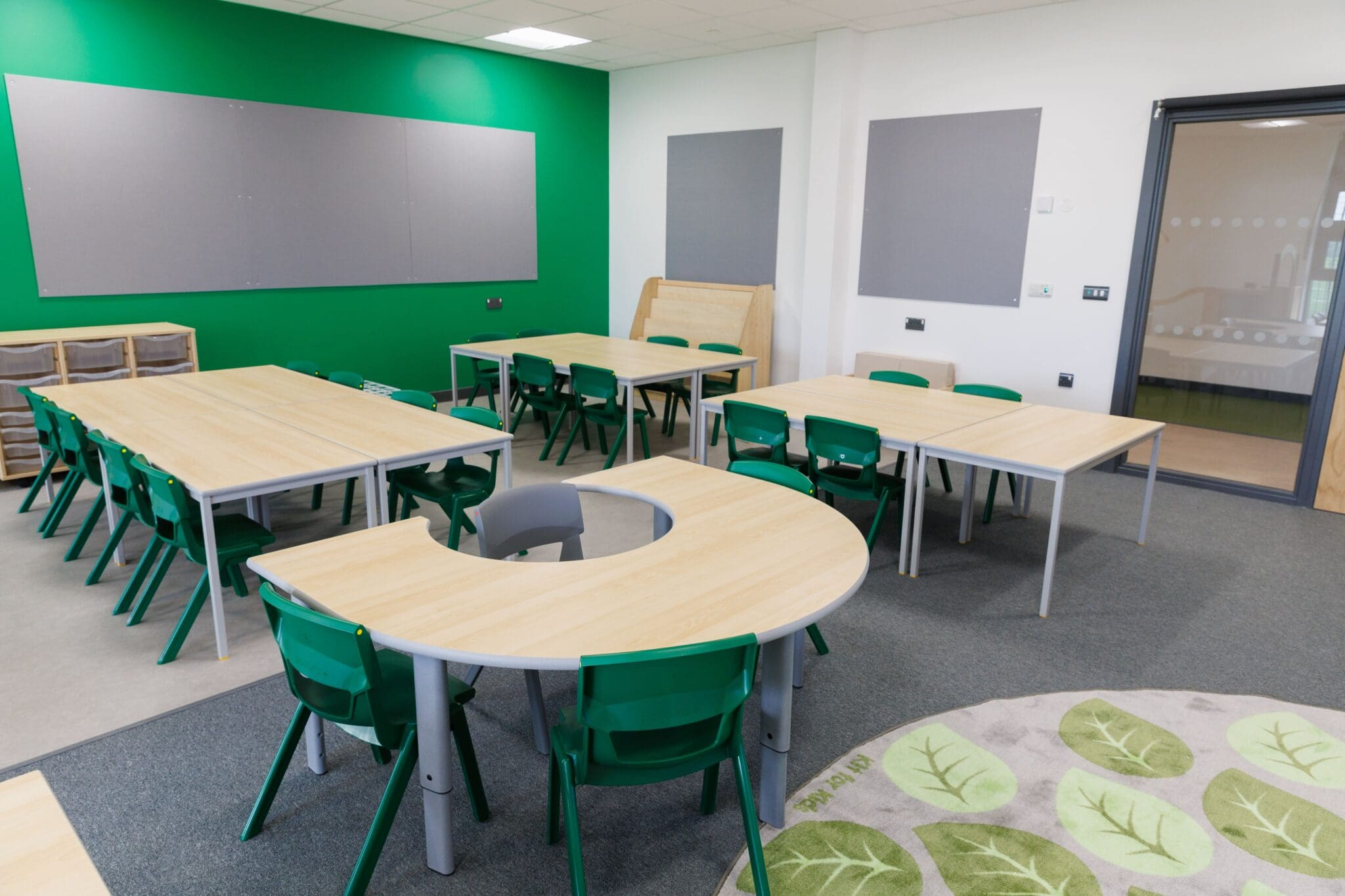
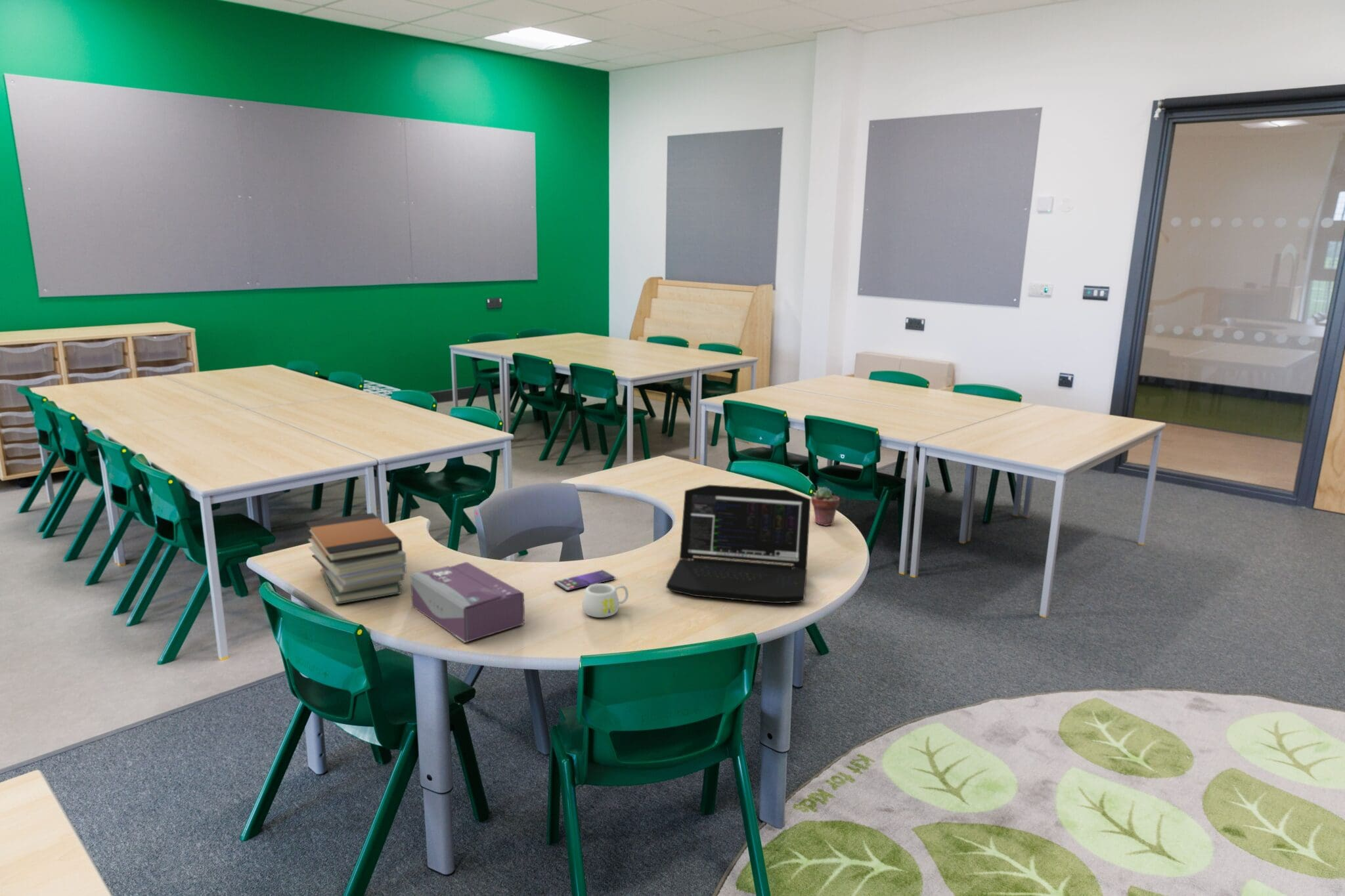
+ laptop [666,484,811,604]
+ smartphone [554,569,615,591]
+ tissue box [410,561,525,643]
+ potted succulent [810,486,840,526]
+ book stack [305,512,407,605]
+ mug [582,583,629,618]
